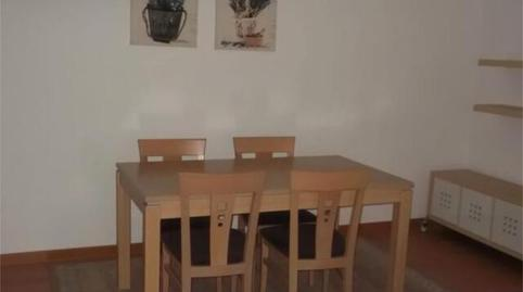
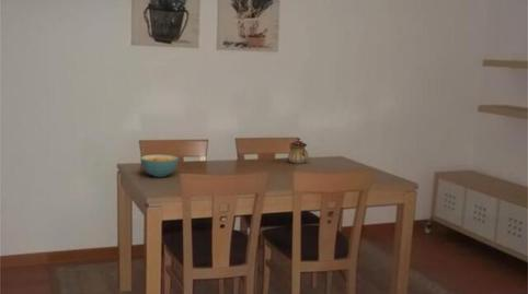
+ teapot [287,137,309,165]
+ cereal bowl [139,154,180,178]
